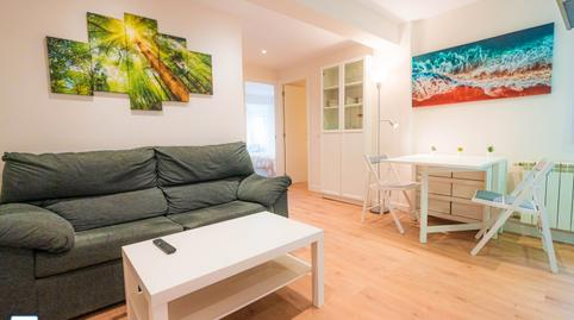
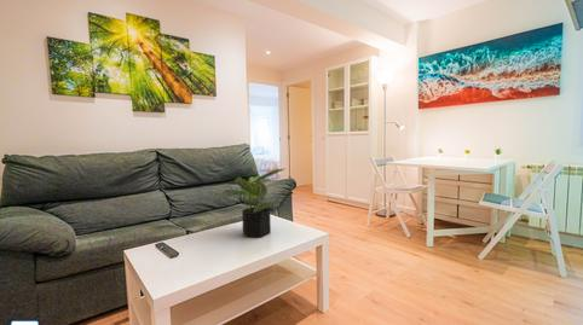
+ potted plant [217,168,285,238]
